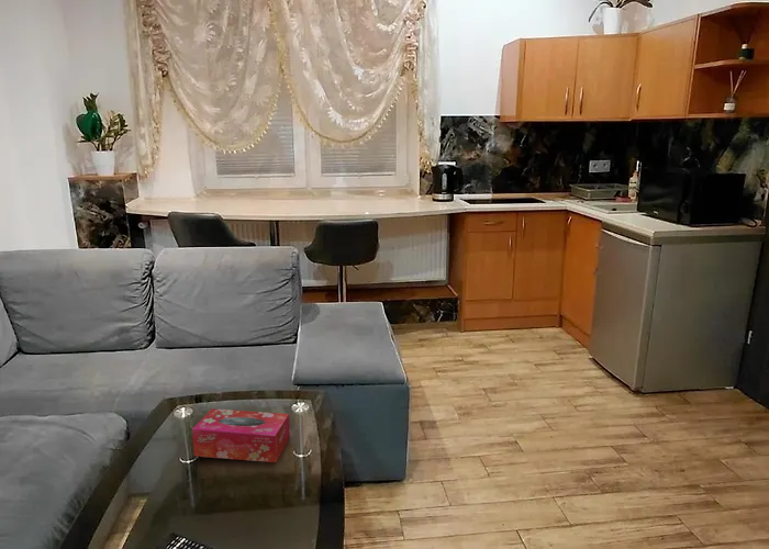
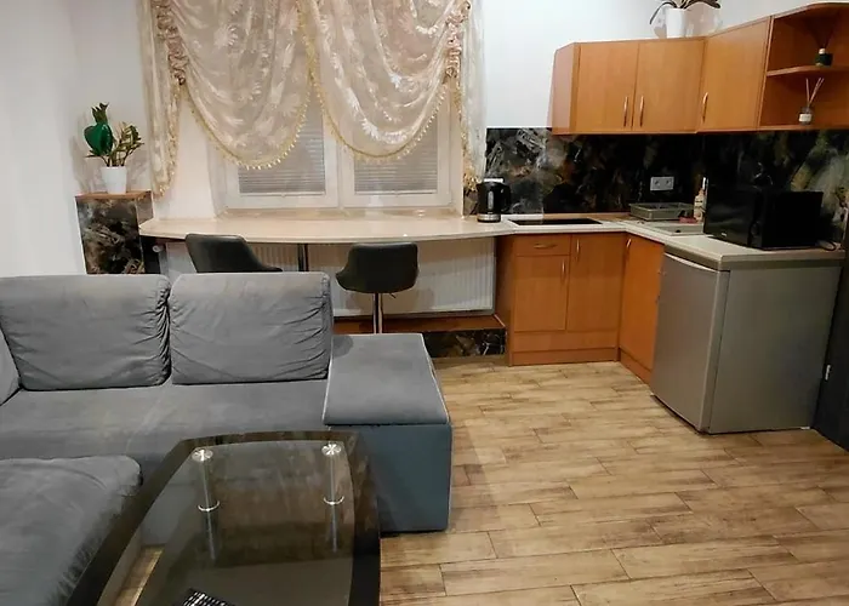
- tissue box [191,407,291,463]
